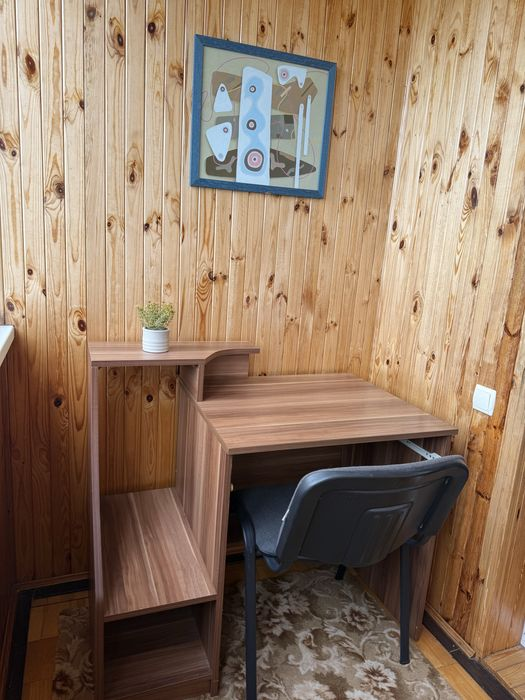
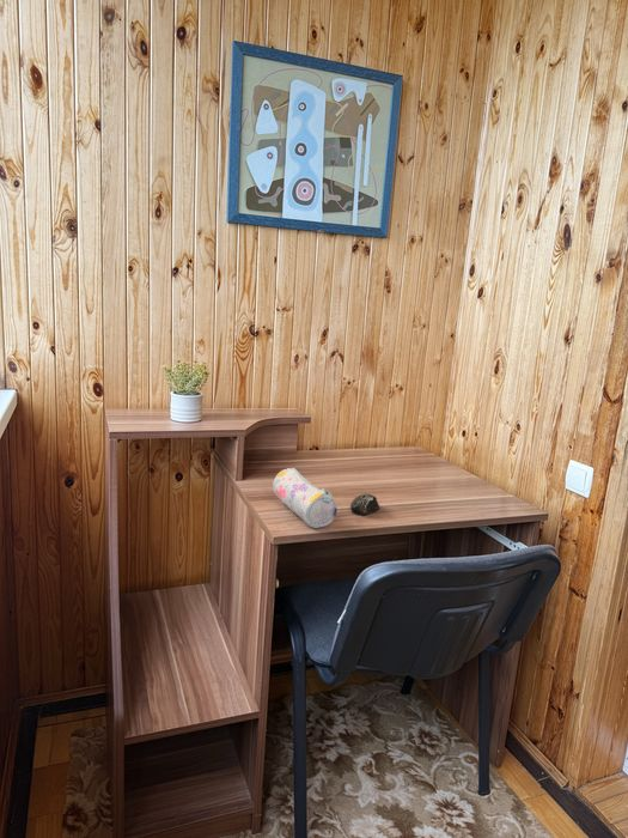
+ pencil case [272,467,339,529]
+ computer mouse [349,493,380,517]
